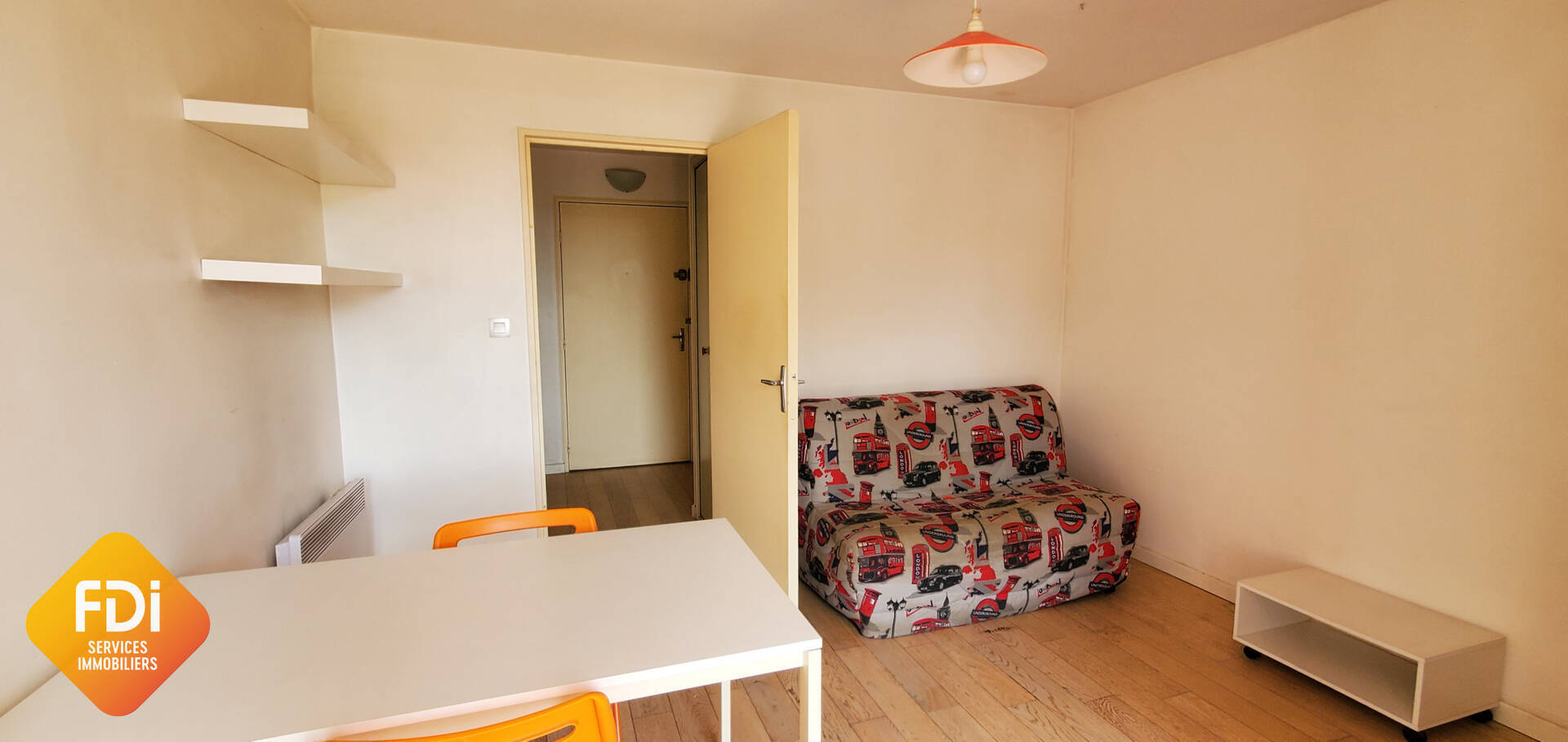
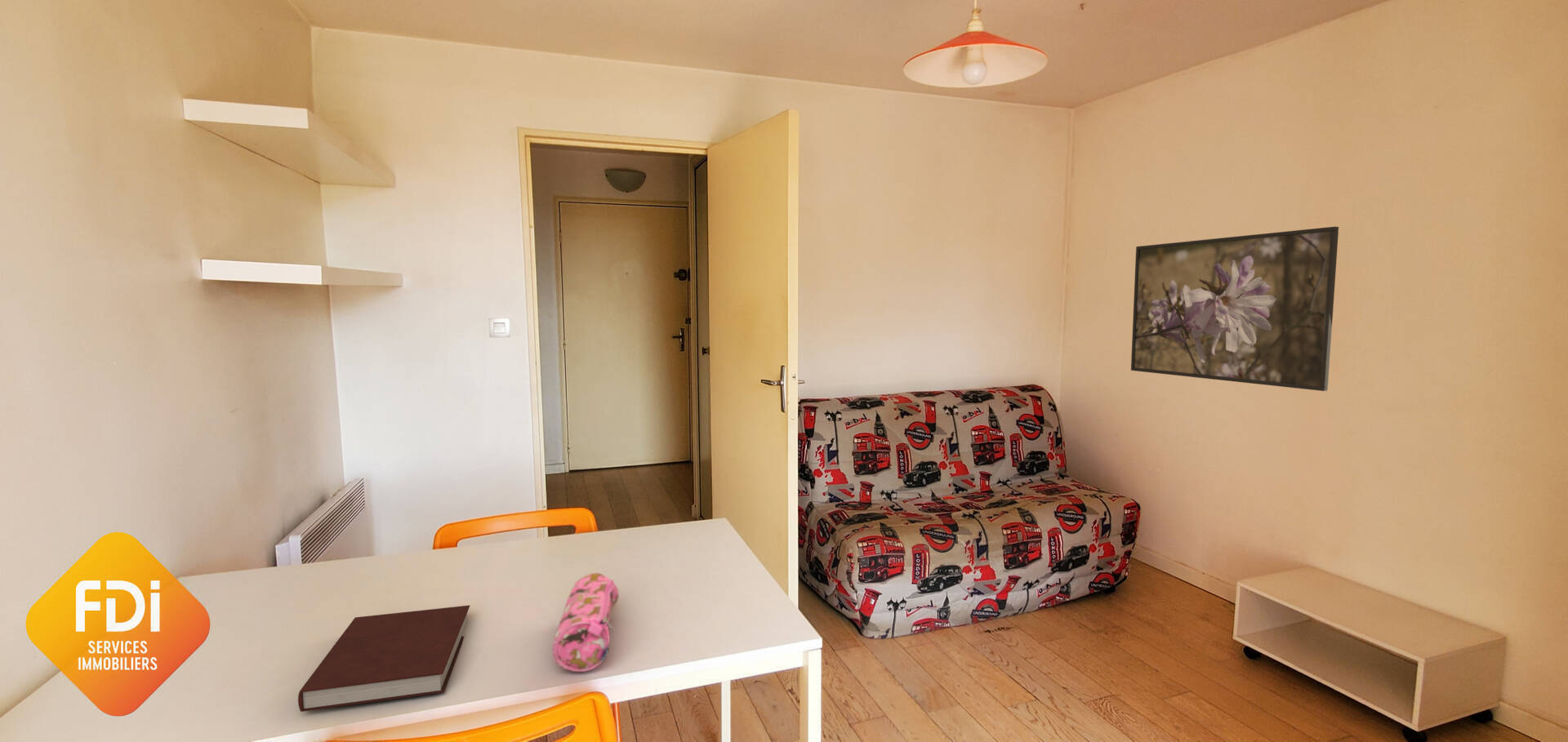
+ notebook [297,605,470,713]
+ pencil case [552,572,620,673]
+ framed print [1130,226,1339,392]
